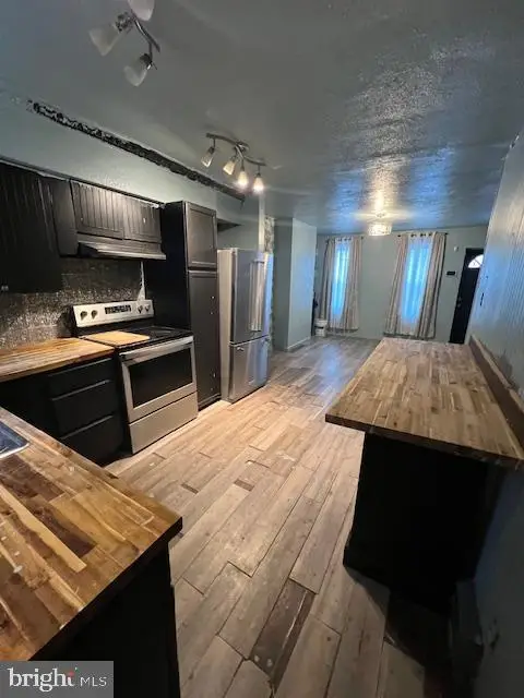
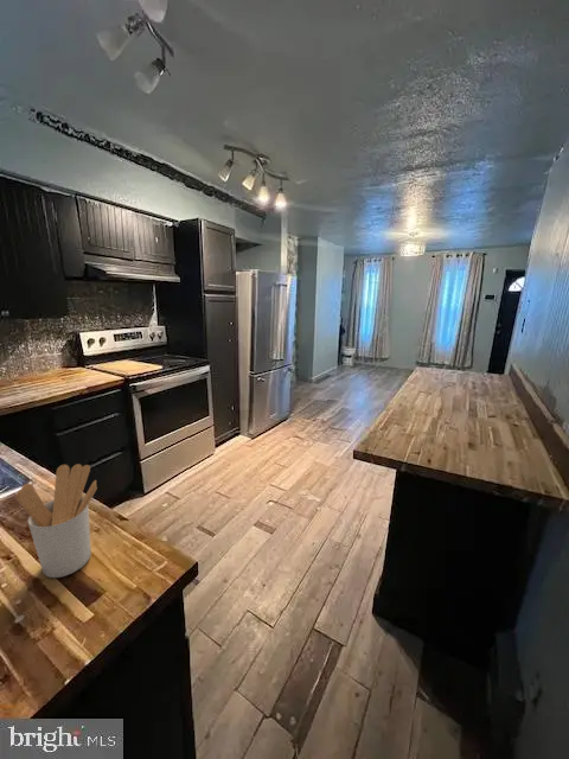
+ utensil holder [15,463,98,579]
